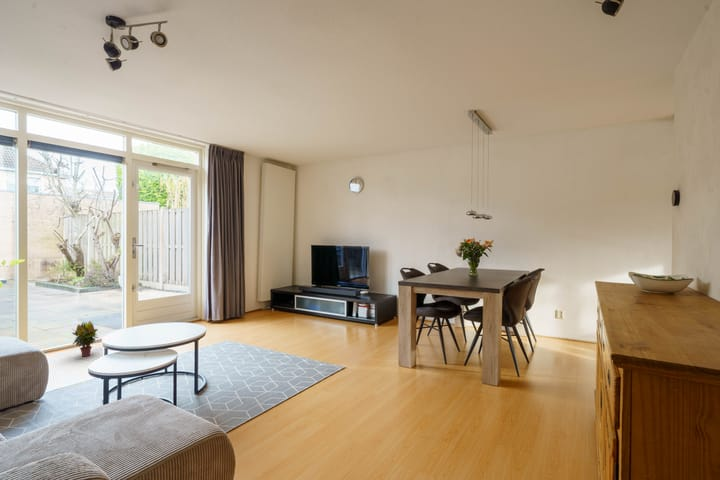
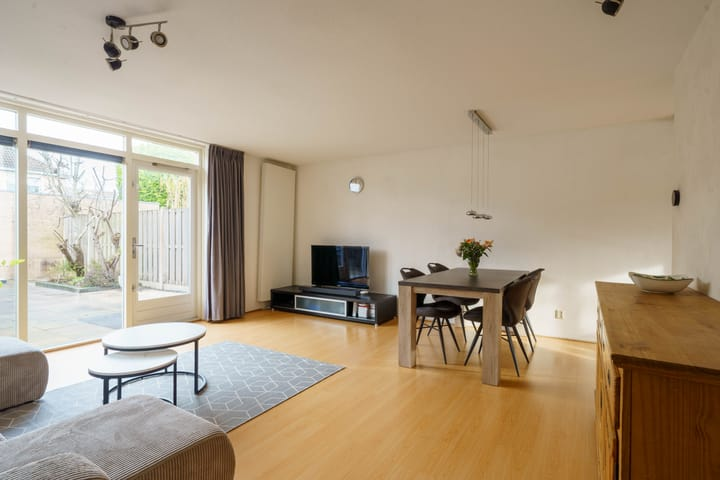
- potted plant [71,320,99,358]
